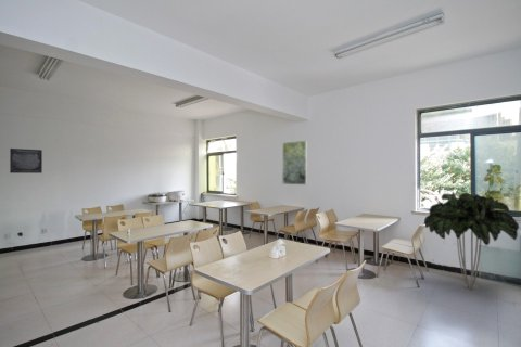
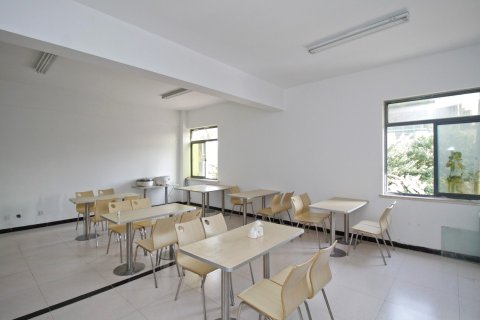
- wall art [9,147,43,175]
- indoor plant [423,191,520,291]
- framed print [281,140,308,185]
